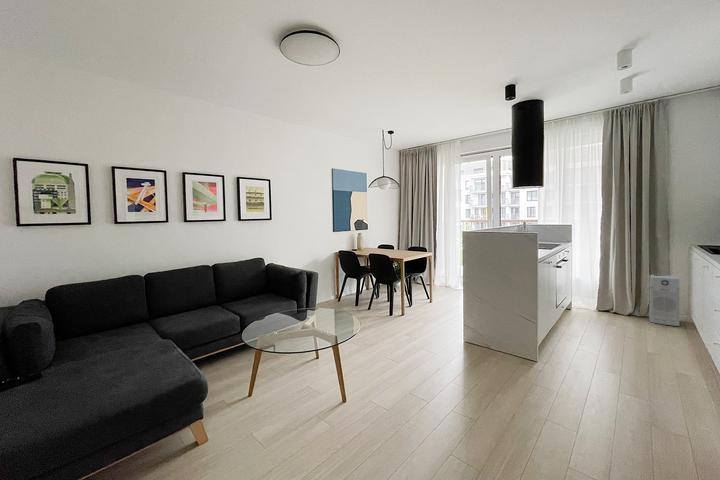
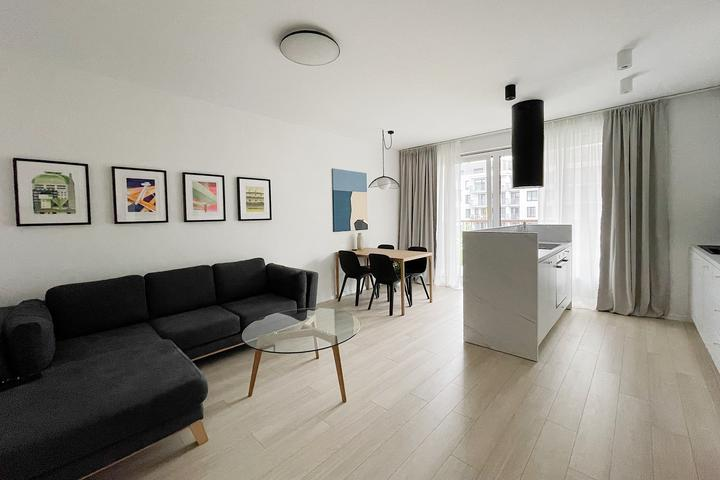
- air purifier [648,274,680,327]
